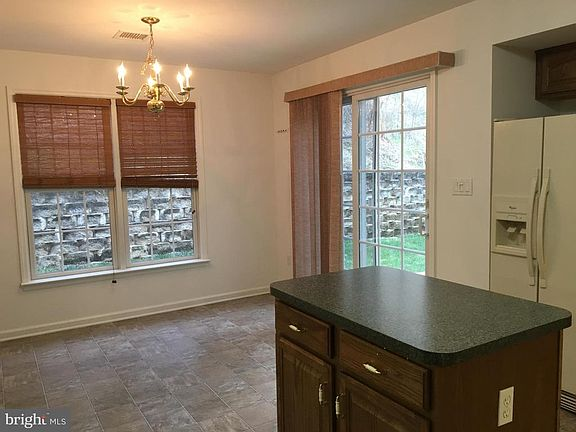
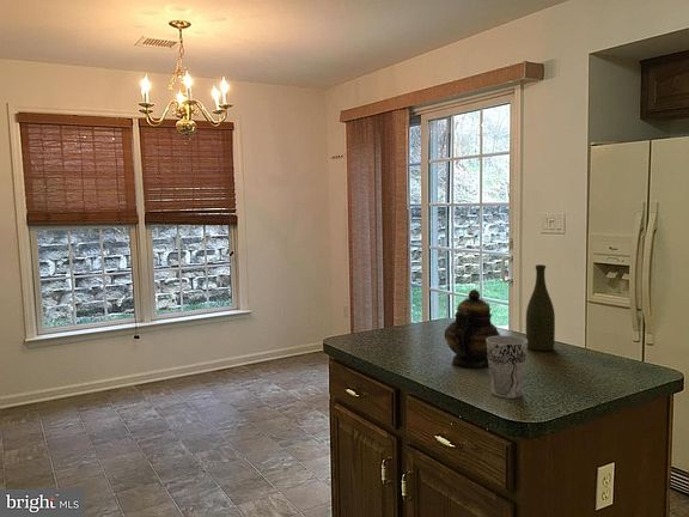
+ bottle [525,263,556,352]
+ teapot [444,288,501,370]
+ cup [486,334,529,400]
